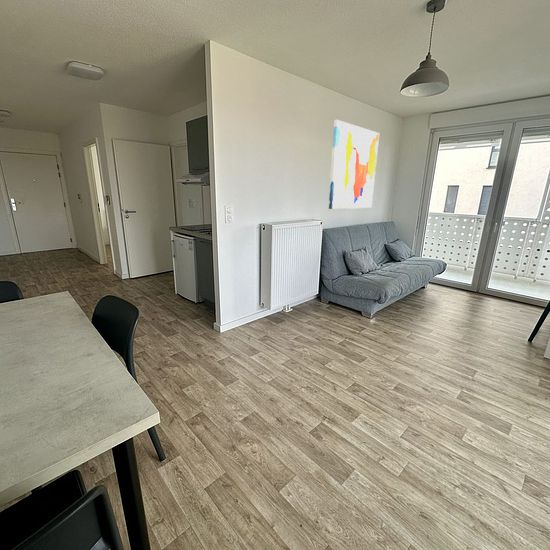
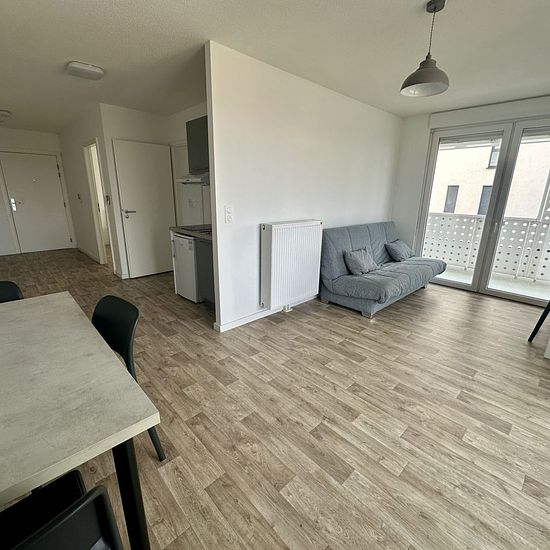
- wall art [327,119,380,210]
